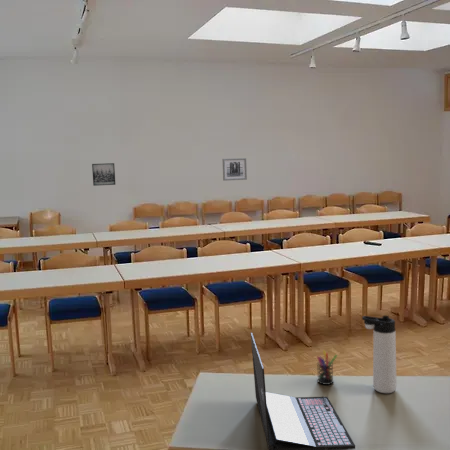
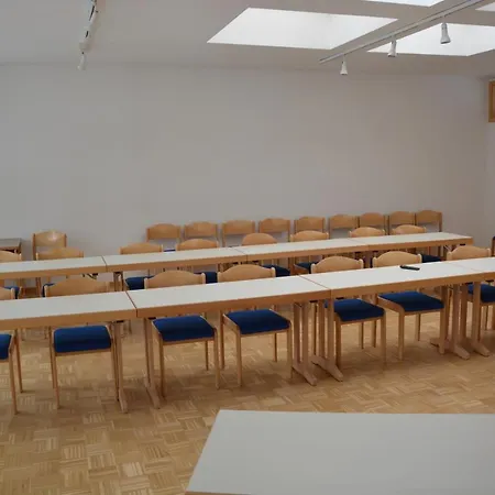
- pen holder [316,349,338,386]
- thermos bottle [361,315,398,394]
- laptop [250,332,356,450]
- wall art [91,162,116,187]
- wall art [222,157,248,182]
